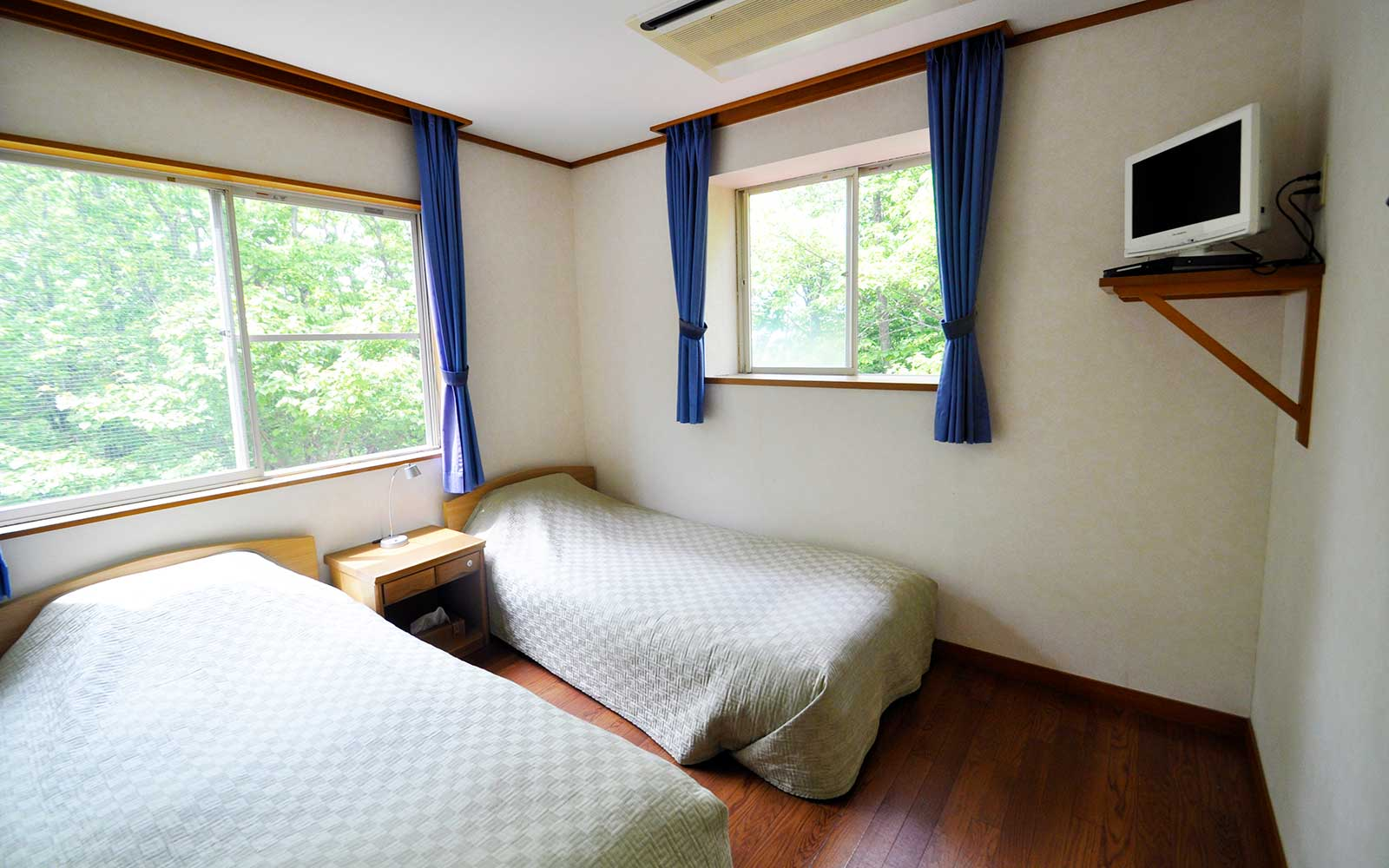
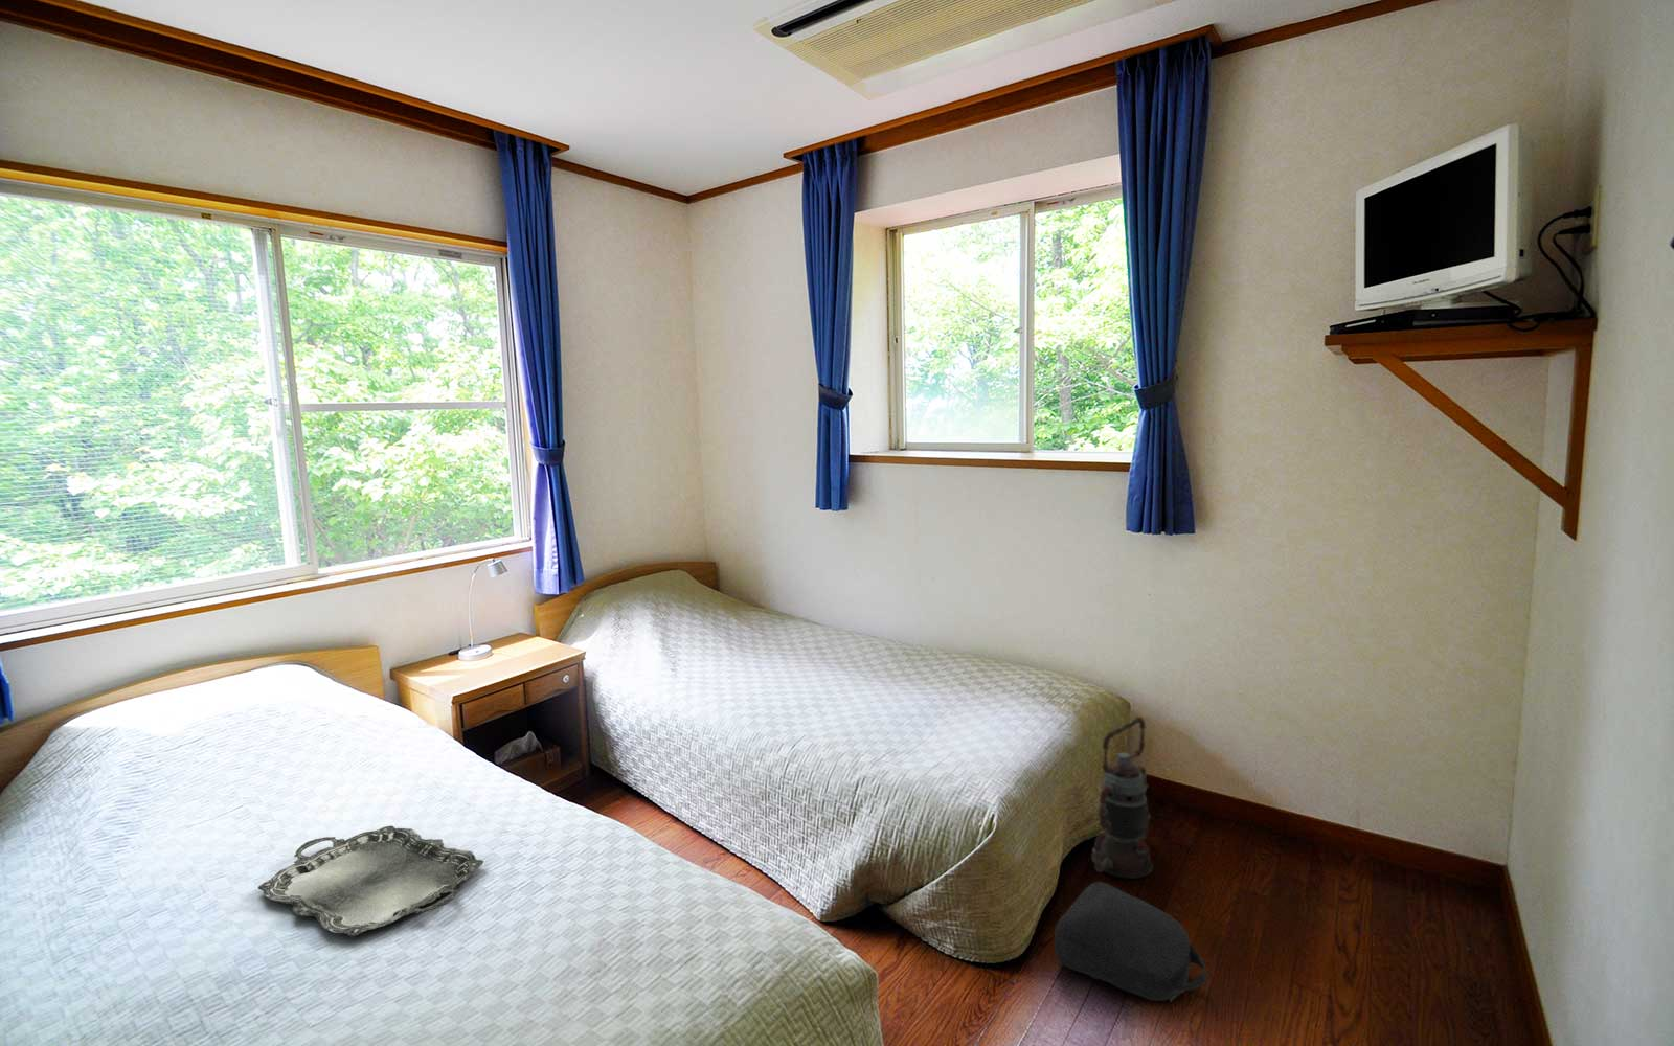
+ serving tray [258,825,484,938]
+ backpack [1053,881,1210,1003]
+ lantern [1091,716,1155,880]
